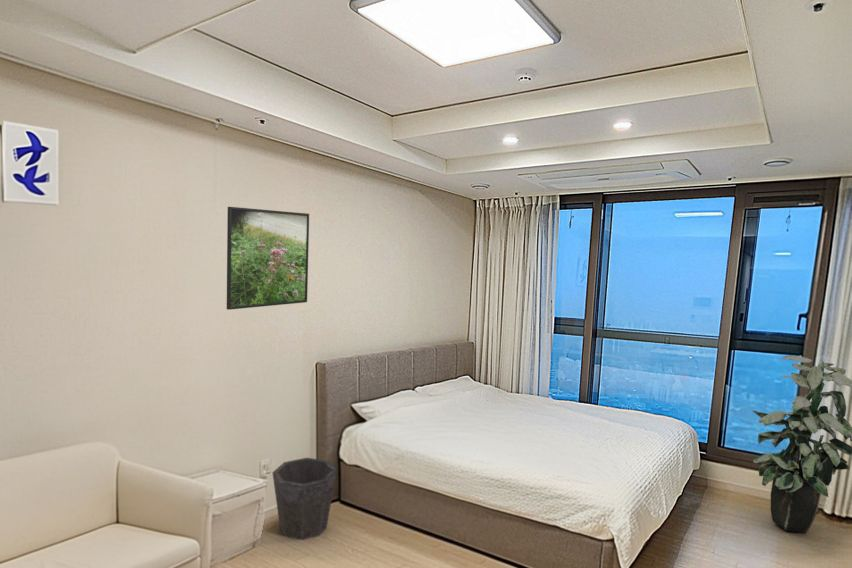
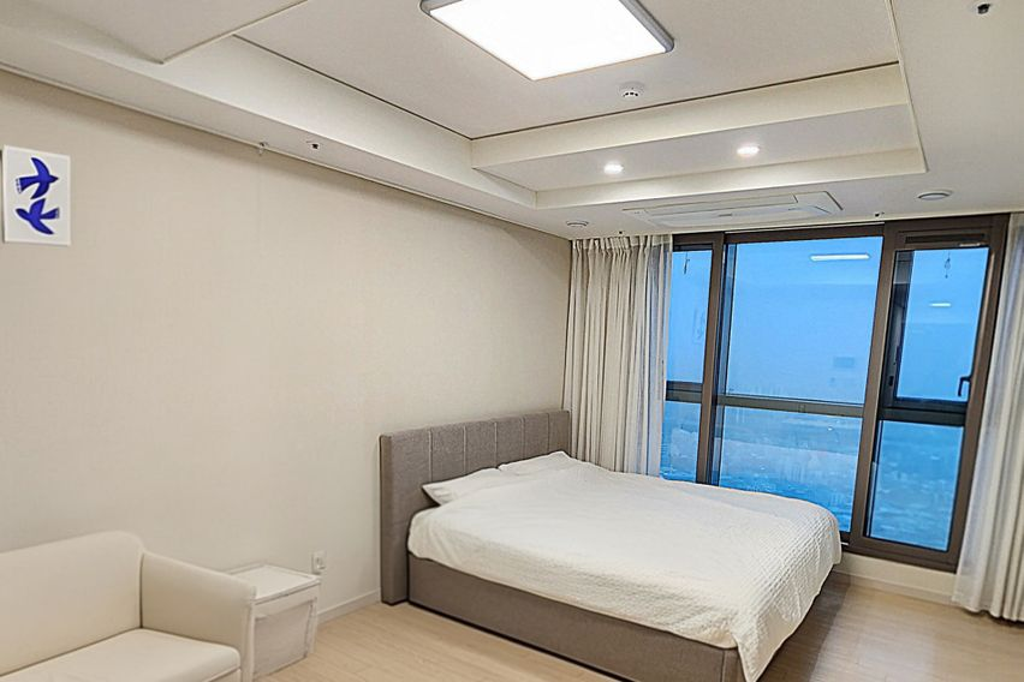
- waste bin [271,457,338,541]
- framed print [226,206,310,311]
- indoor plant [751,355,852,534]
